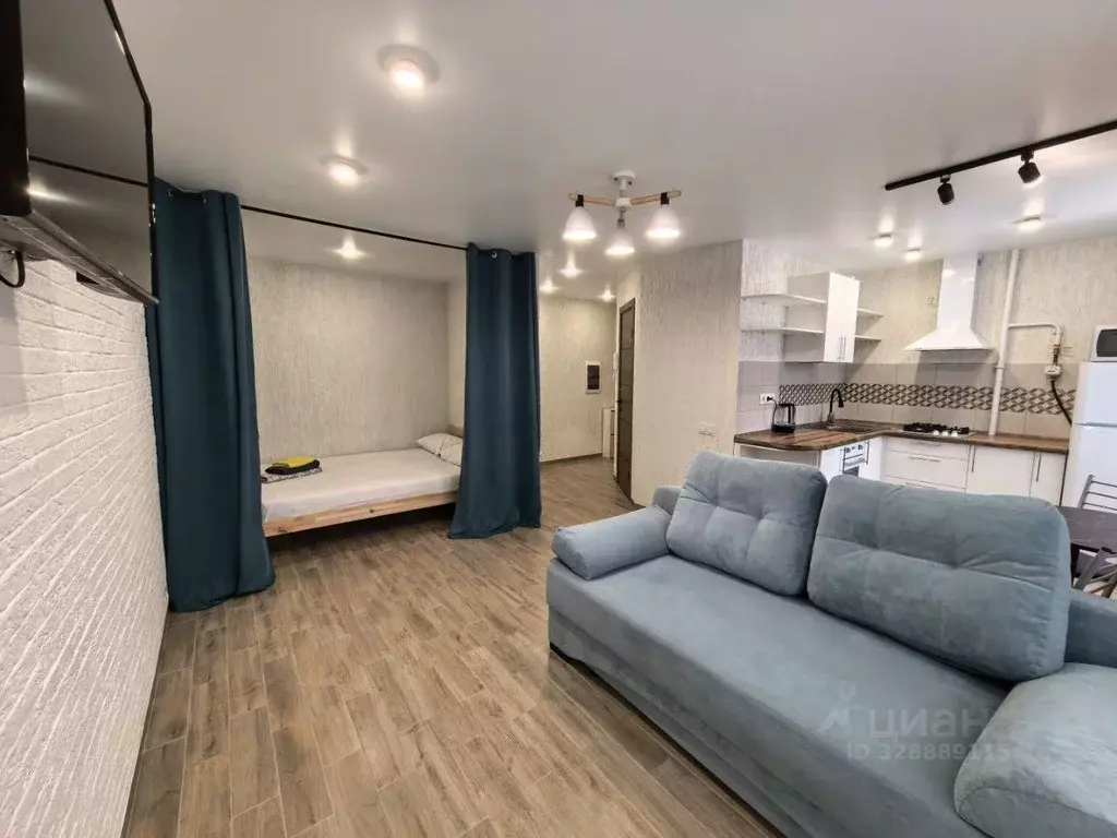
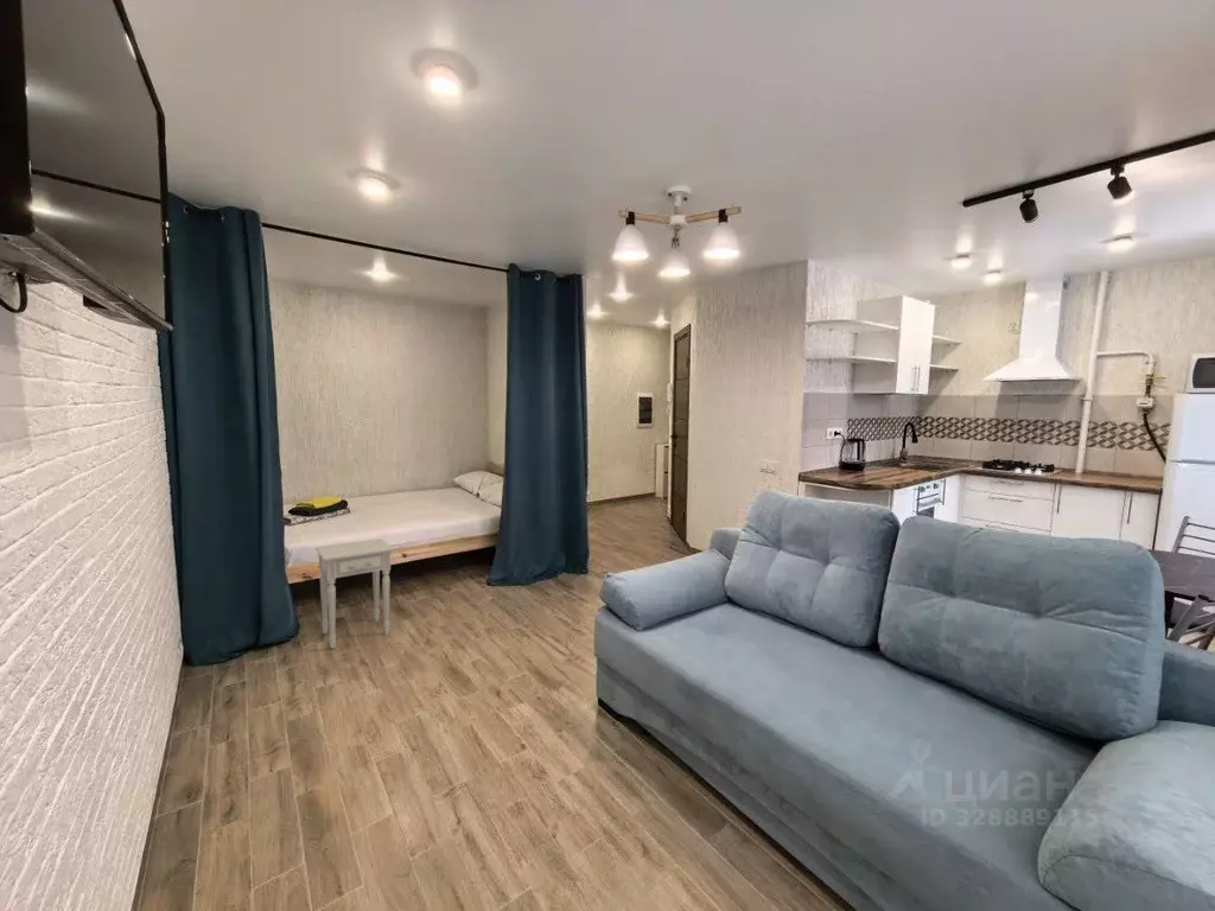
+ nightstand [314,537,395,650]
